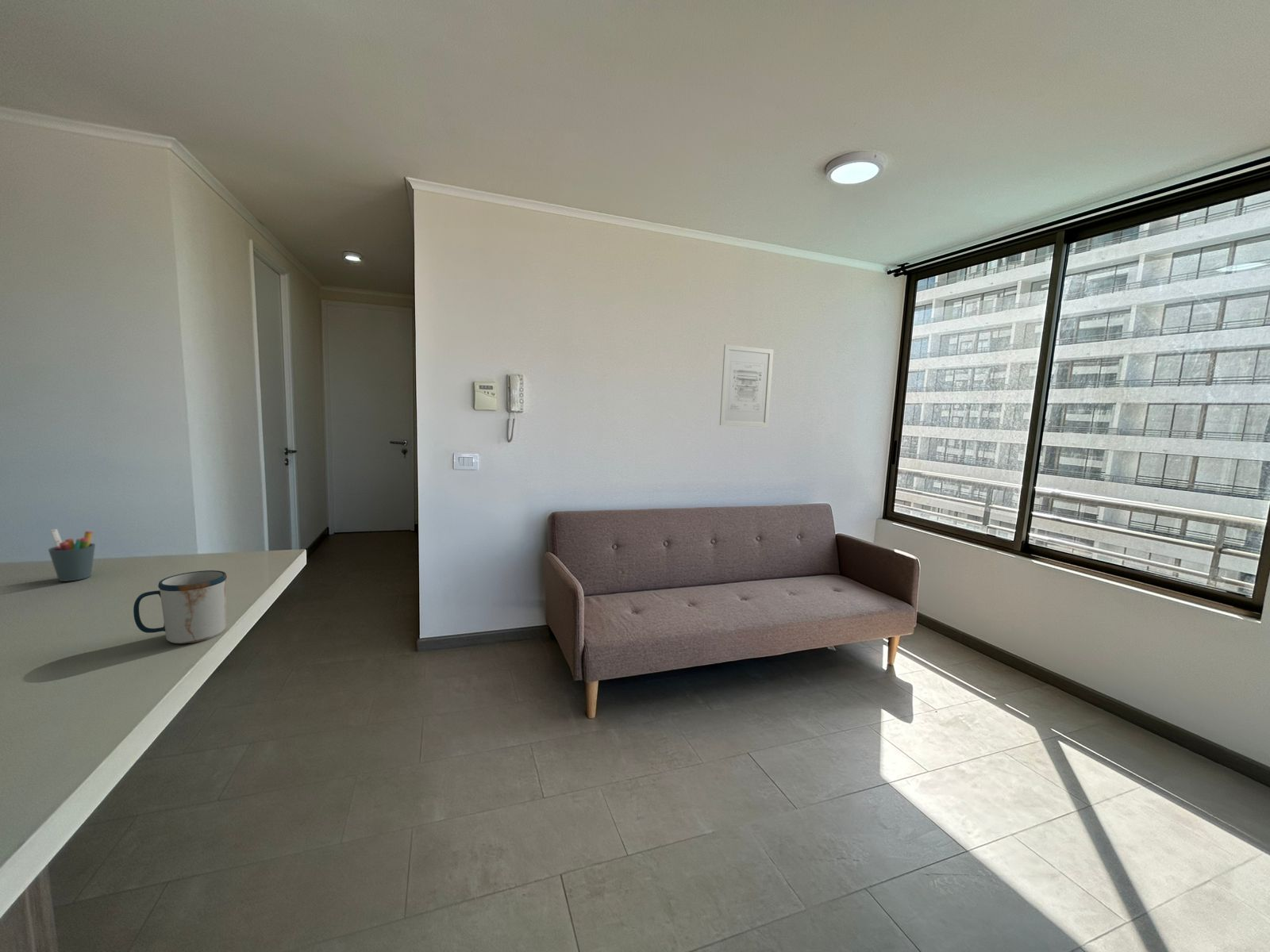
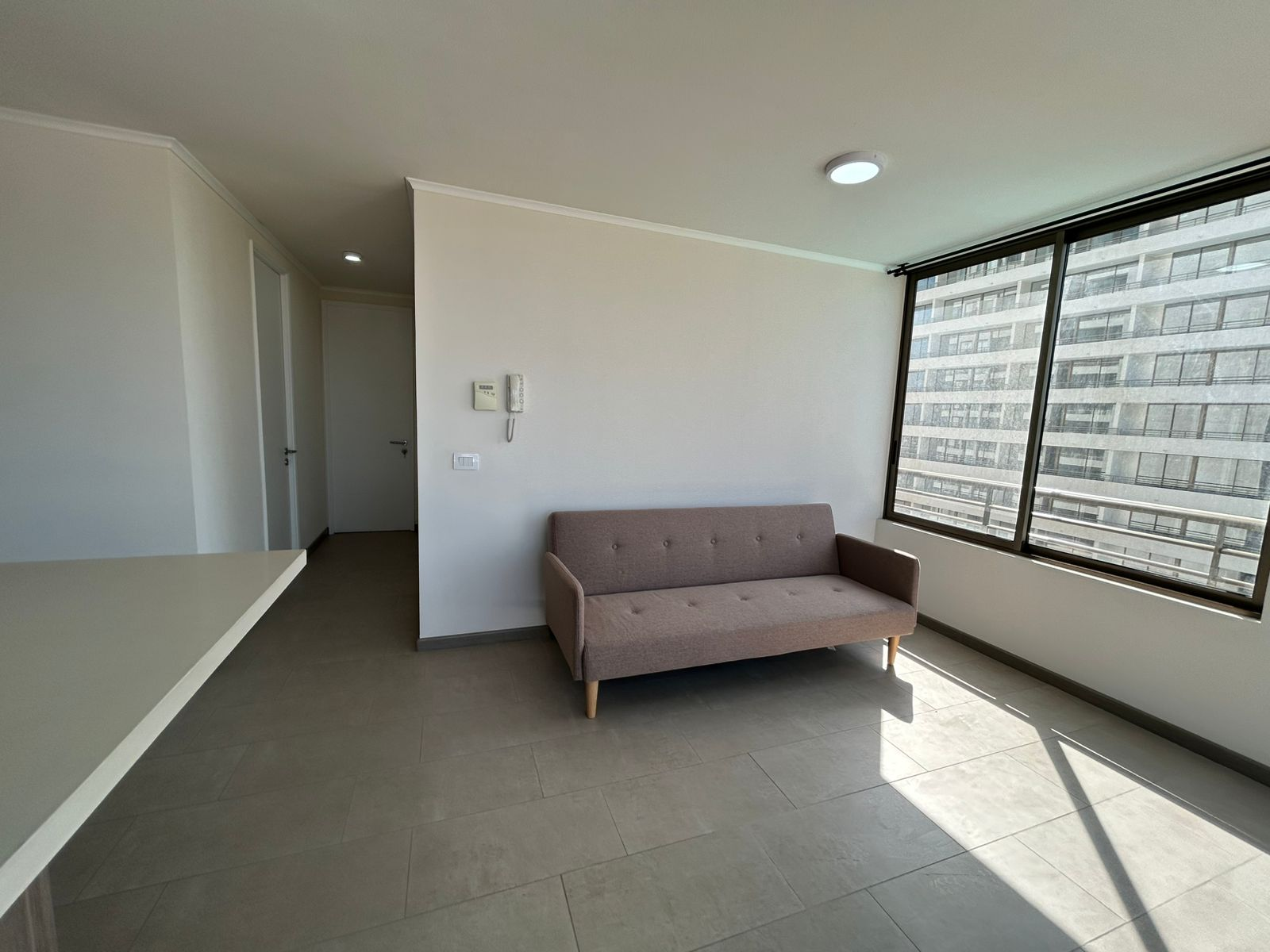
- pen holder [48,528,96,582]
- mug [133,570,228,644]
- wall art [719,344,775,428]
